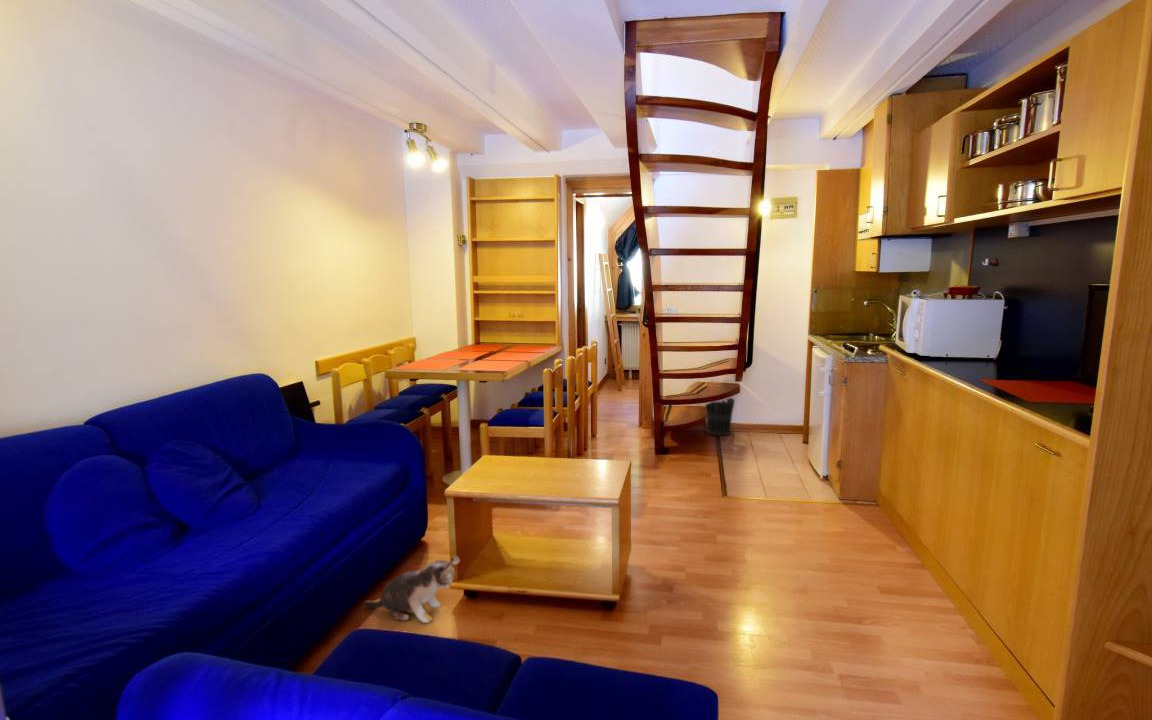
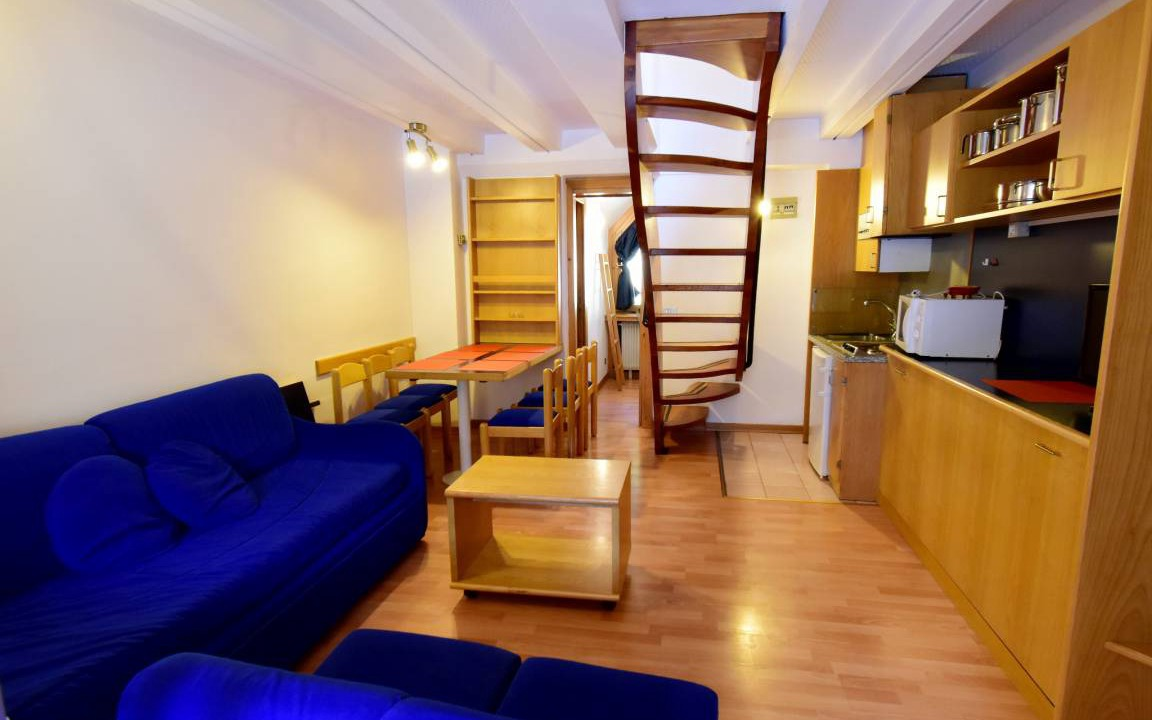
- plush toy [363,555,461,624]
- wastebasket [704,397,736,437]
